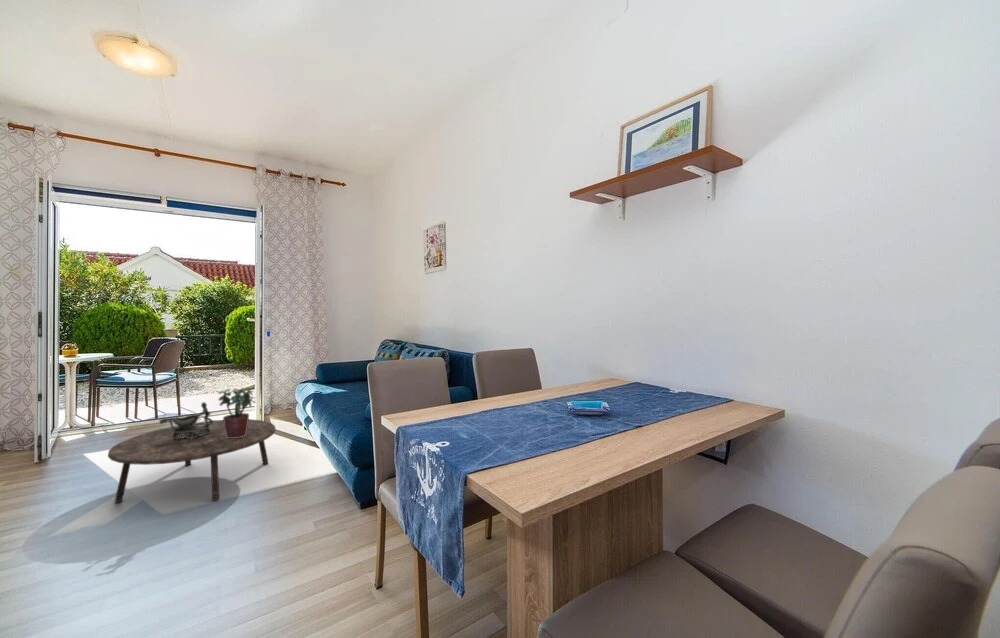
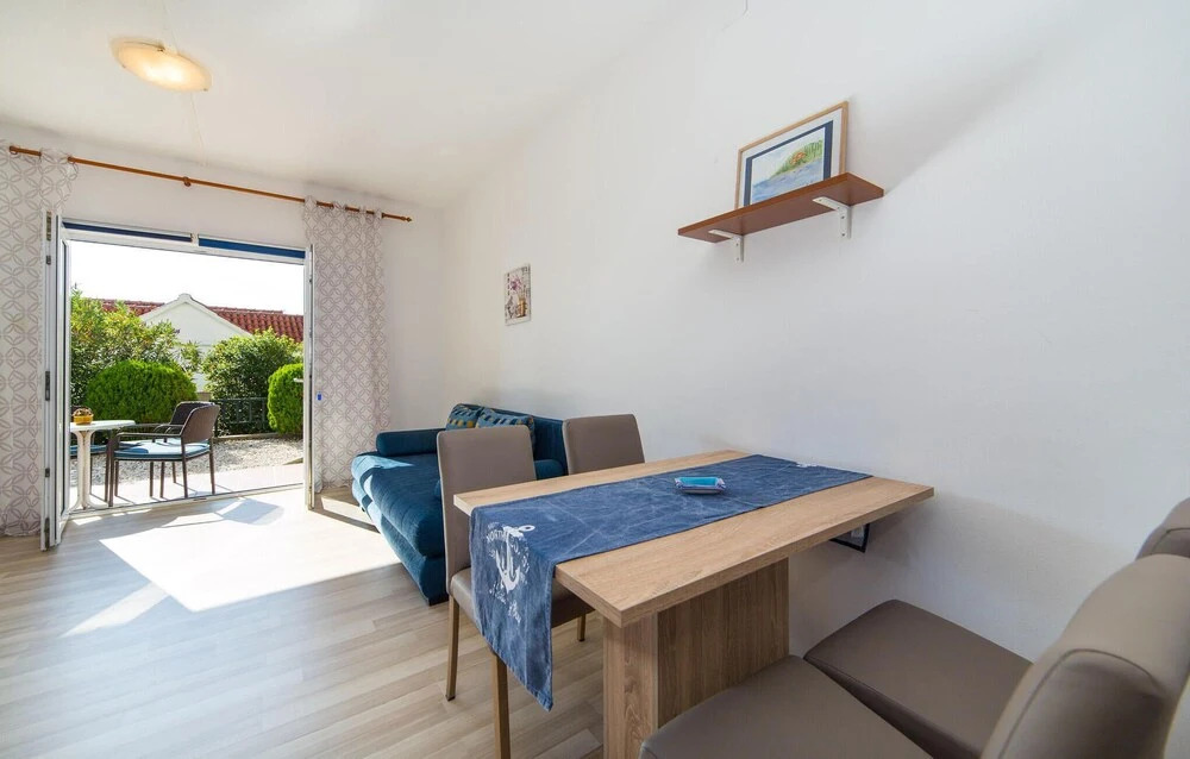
- decorative bowl [158,401,214,439]
- coffee table [107,418,276,504]
- potted plant [217,387,256,438]
